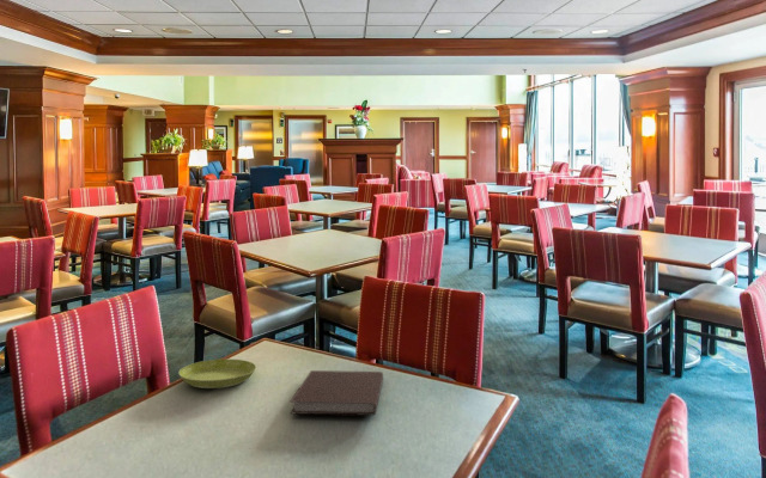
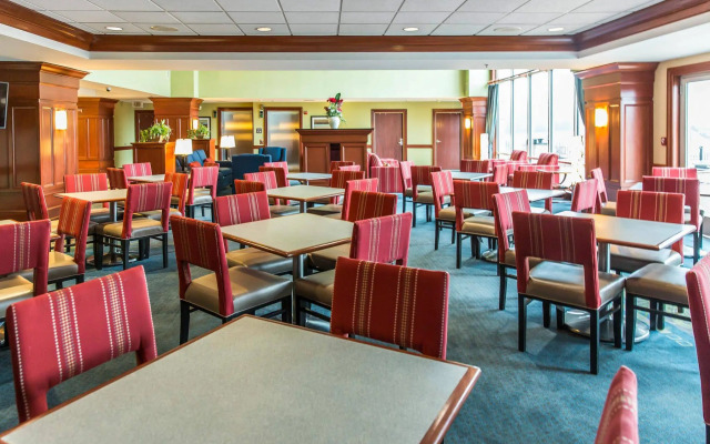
- notebook [290,369,384,417]
- saucer [177,358,257,390]
